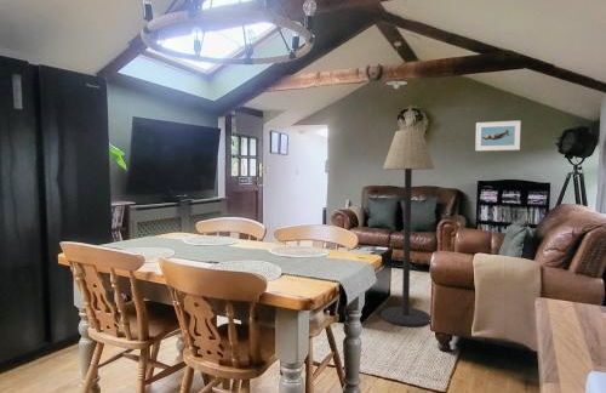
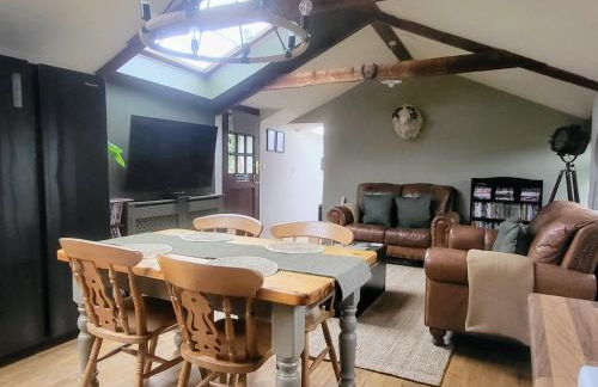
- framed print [474,119,522,152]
- floor lamp [381,129,435,328]
